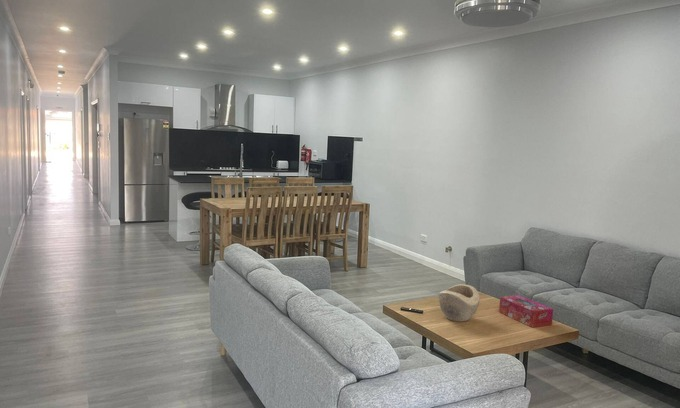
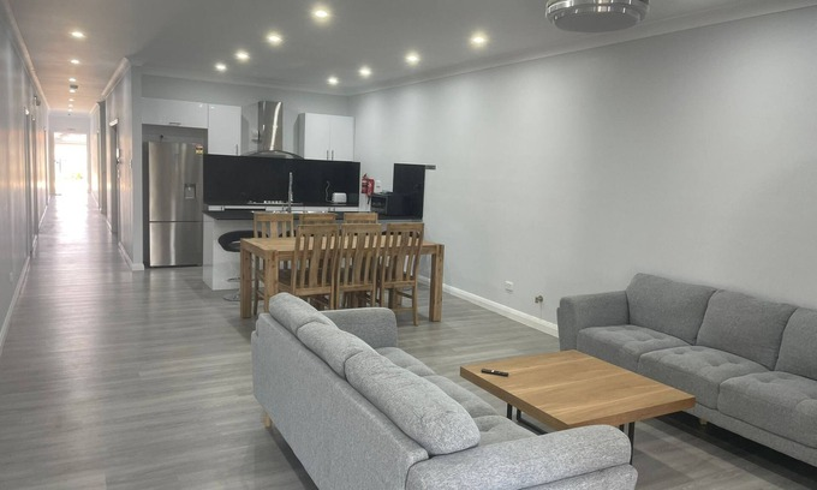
- decorative bowl [438,283,481,322]
- tissue box [498,294,554,328]
